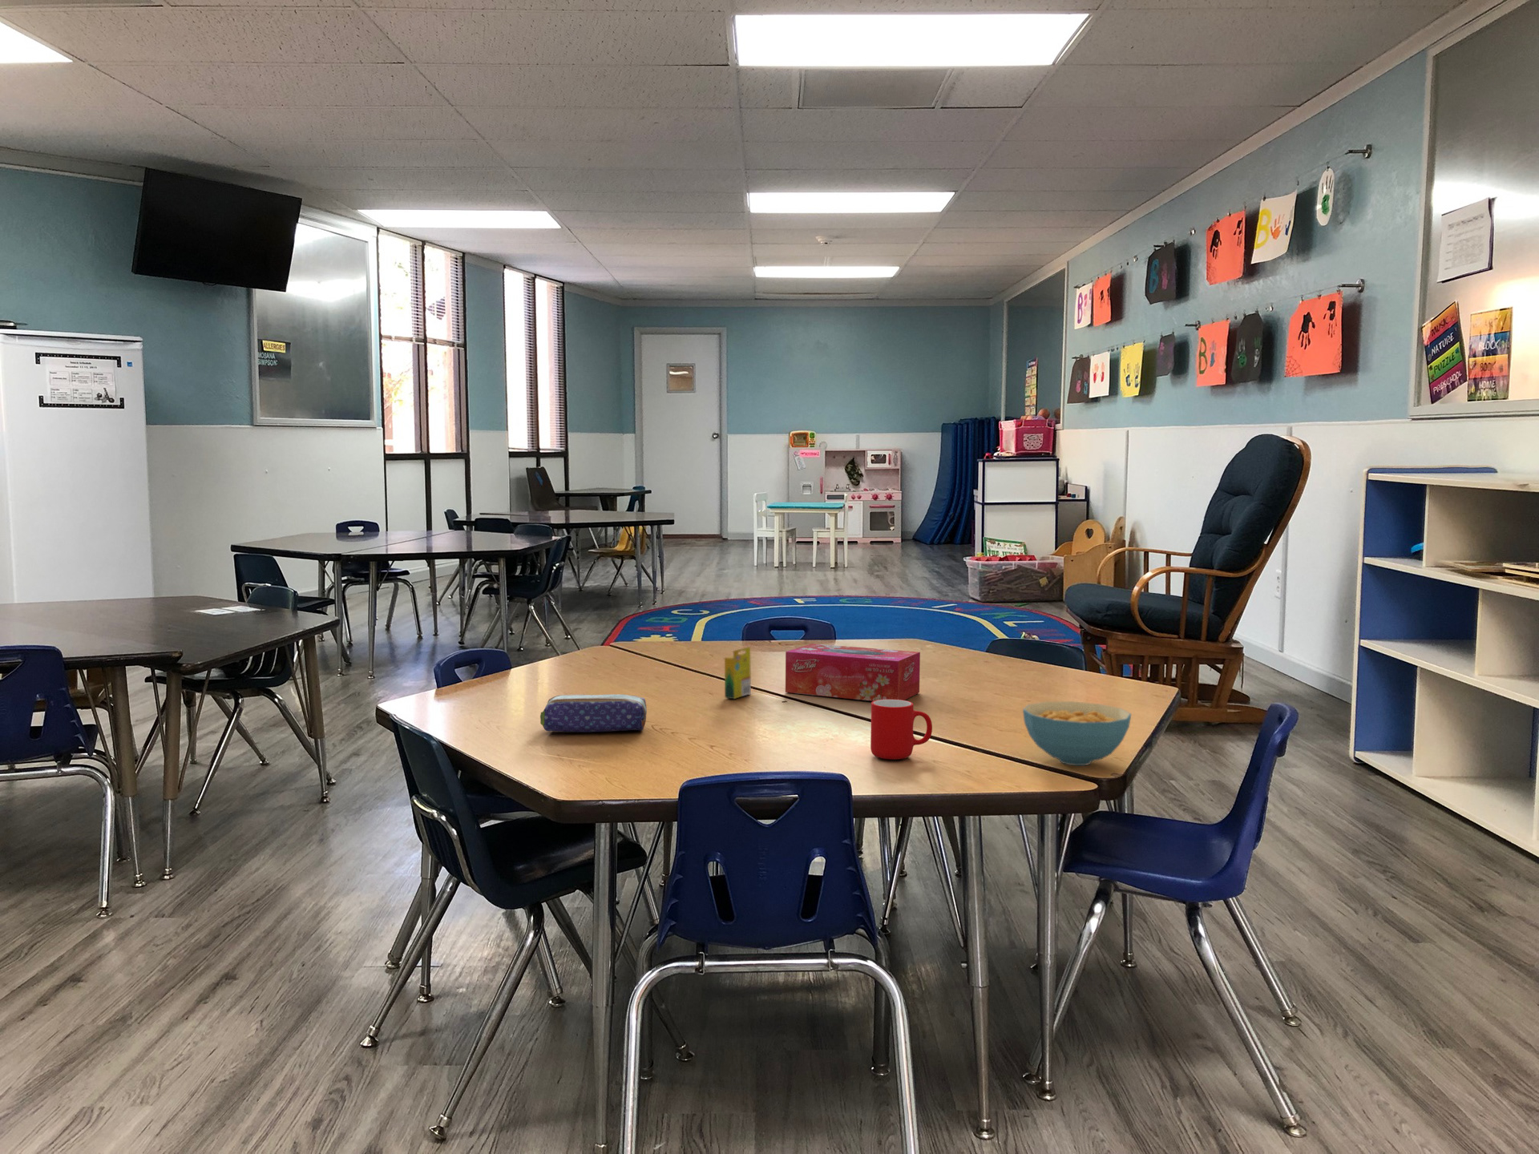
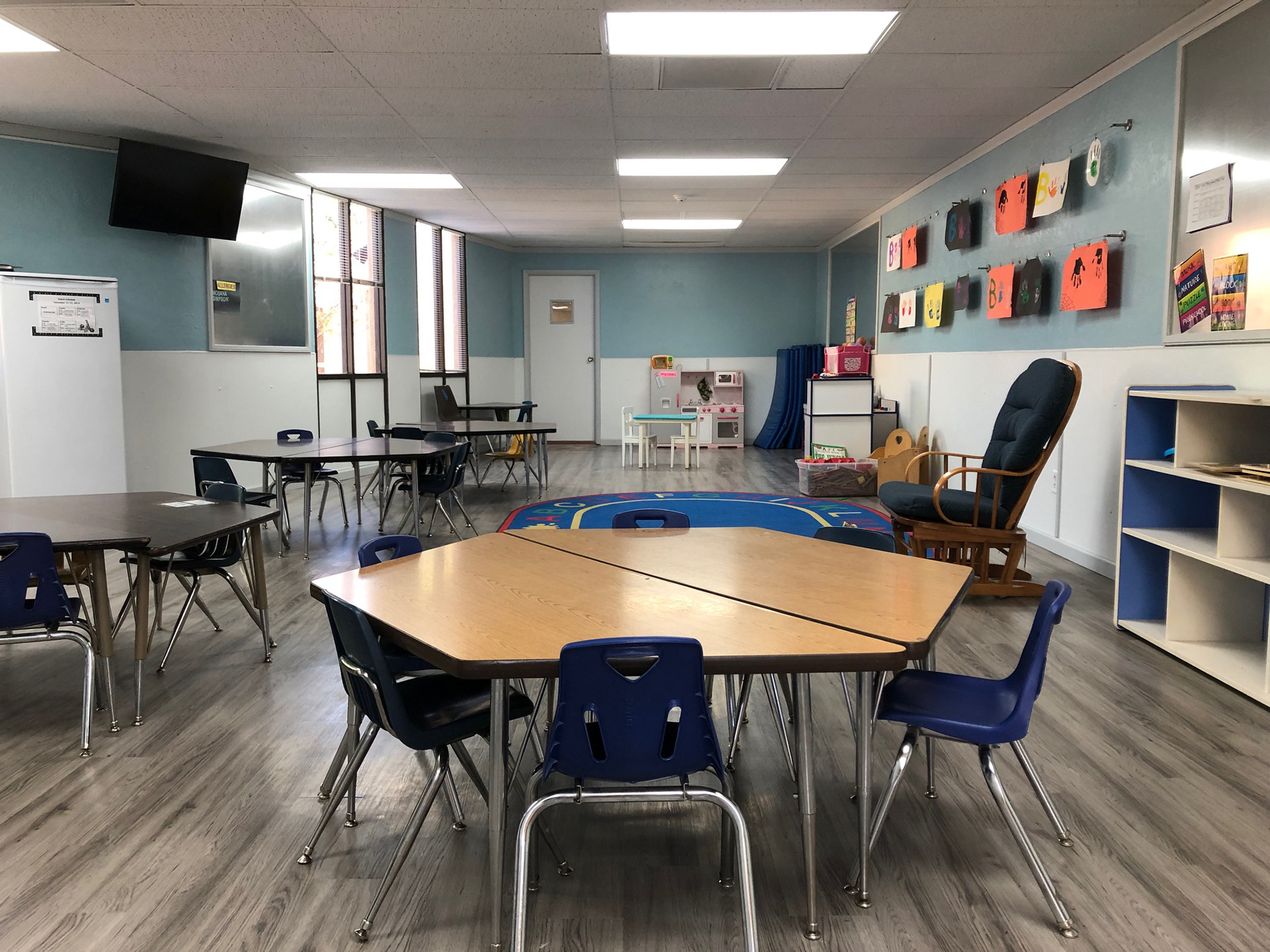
- pencil case [539,693,647,733]
- crayon box [723,646,751,699]
- cup [870,699,933,760]
- cereal bowl [1022,701,1132,766]
- tissue box [785,642,921,702]
